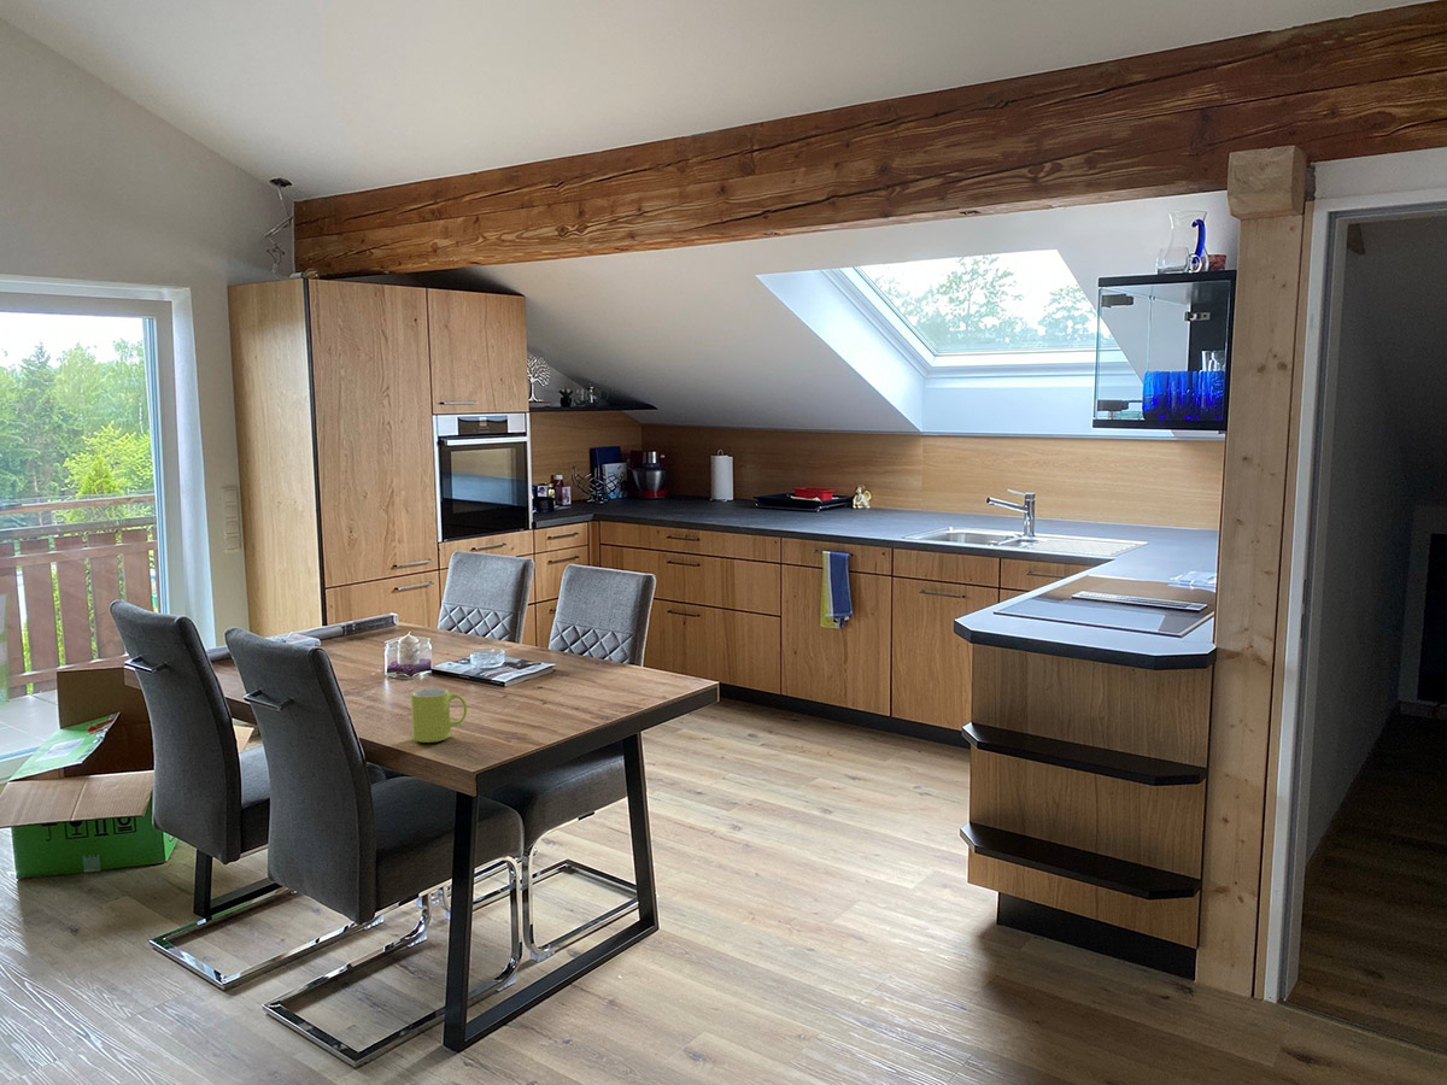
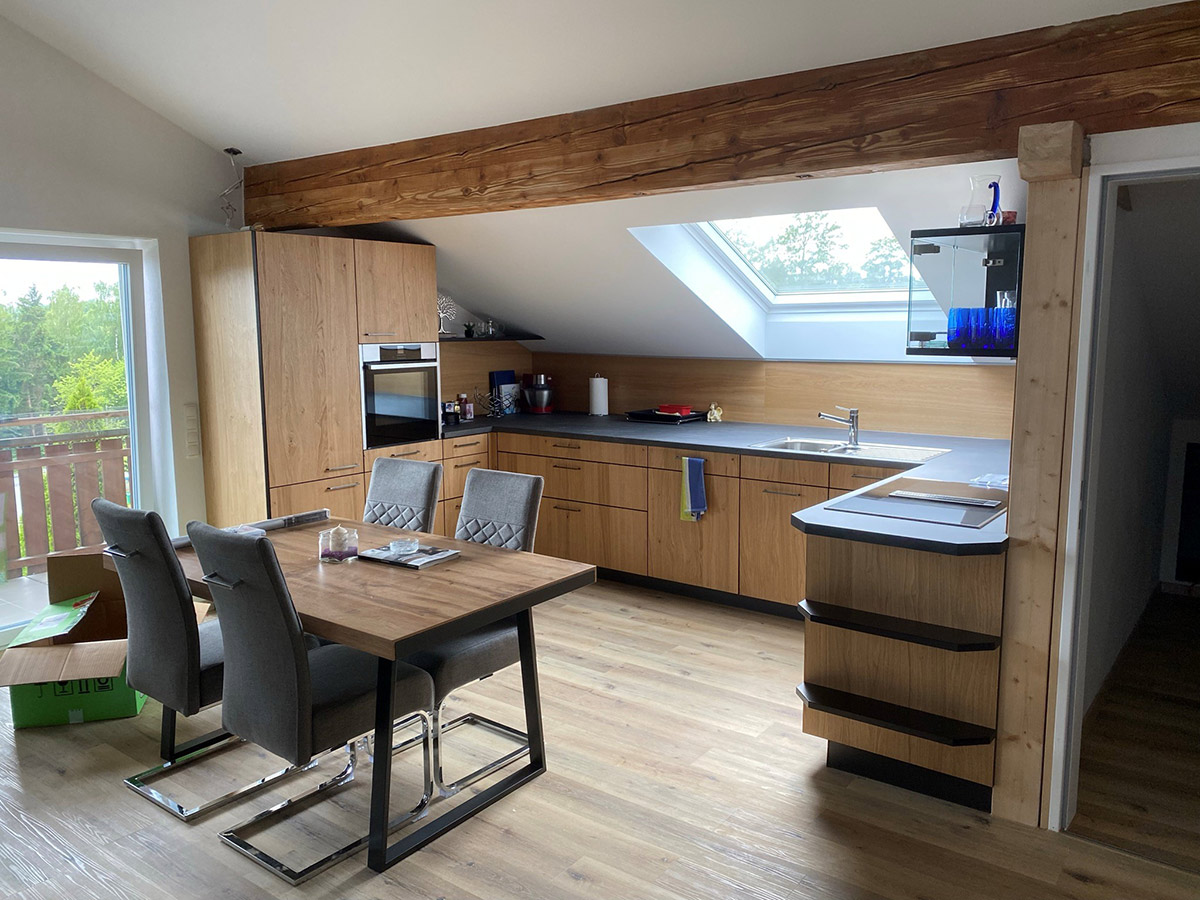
- mug [410,687,468,744]
